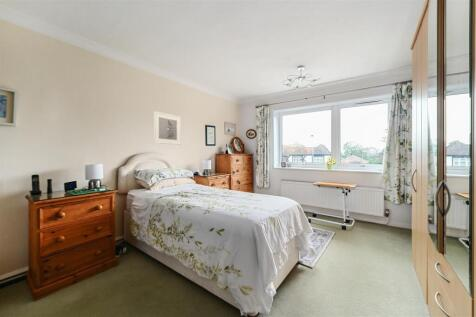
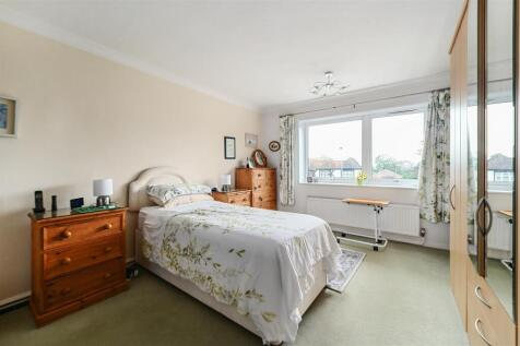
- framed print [153,110,182,146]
